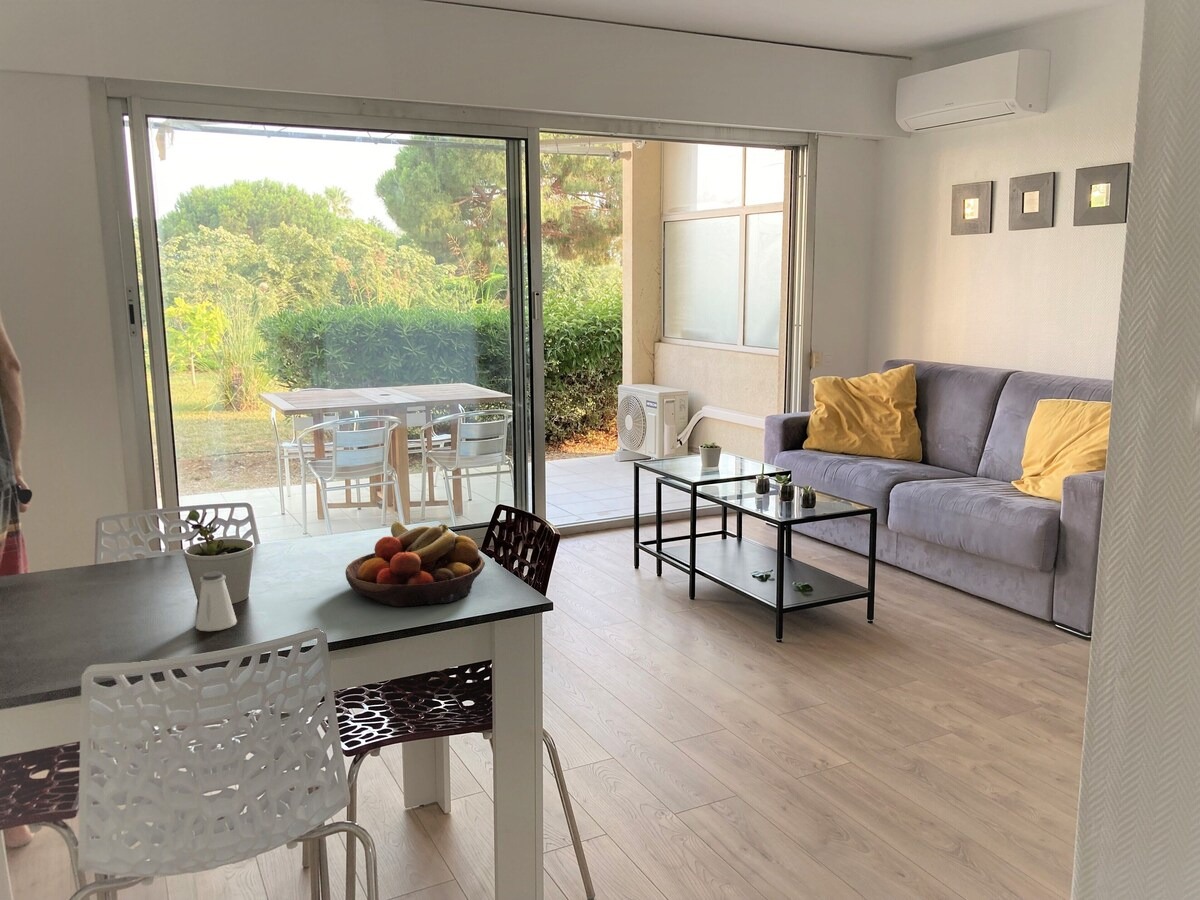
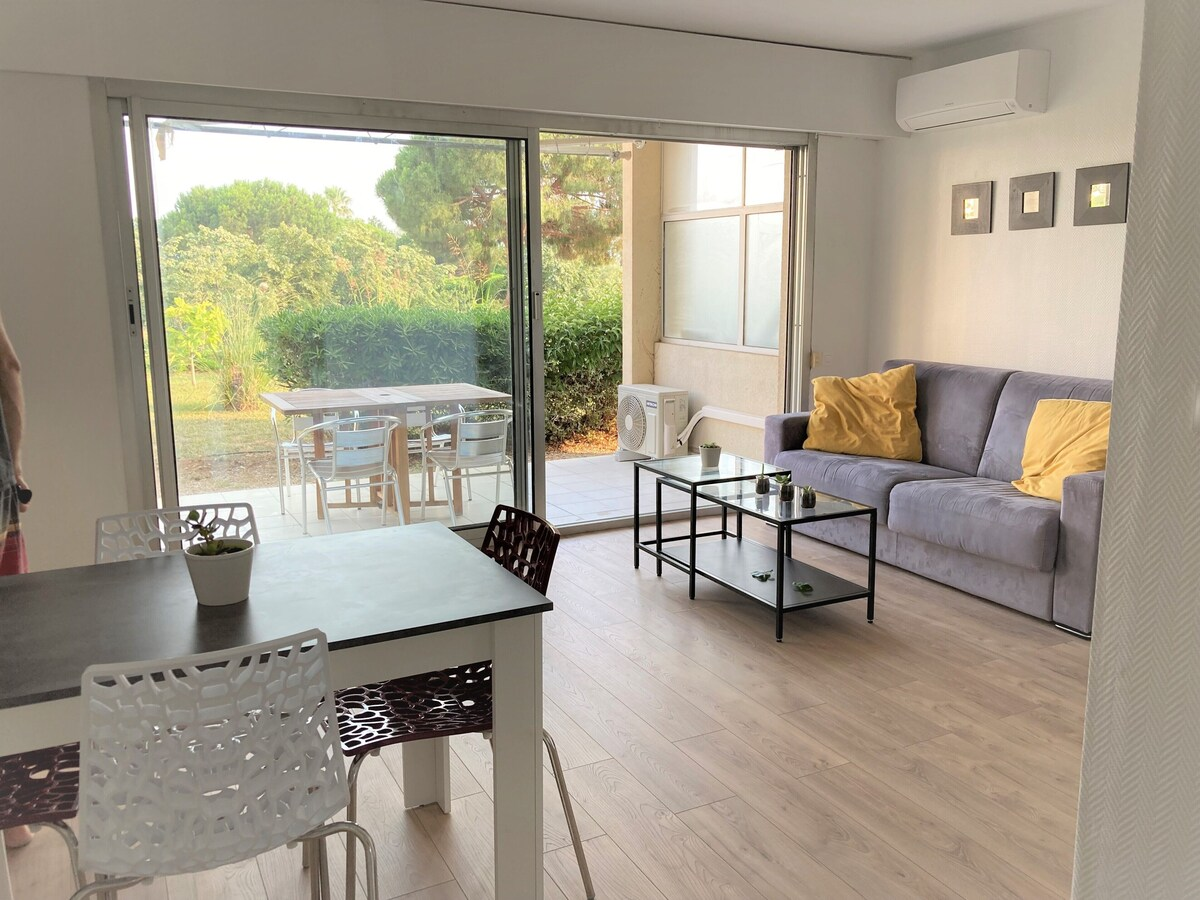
- saltshaker [195,570,238,632]
- fruit bowl [344,520,486,607]
